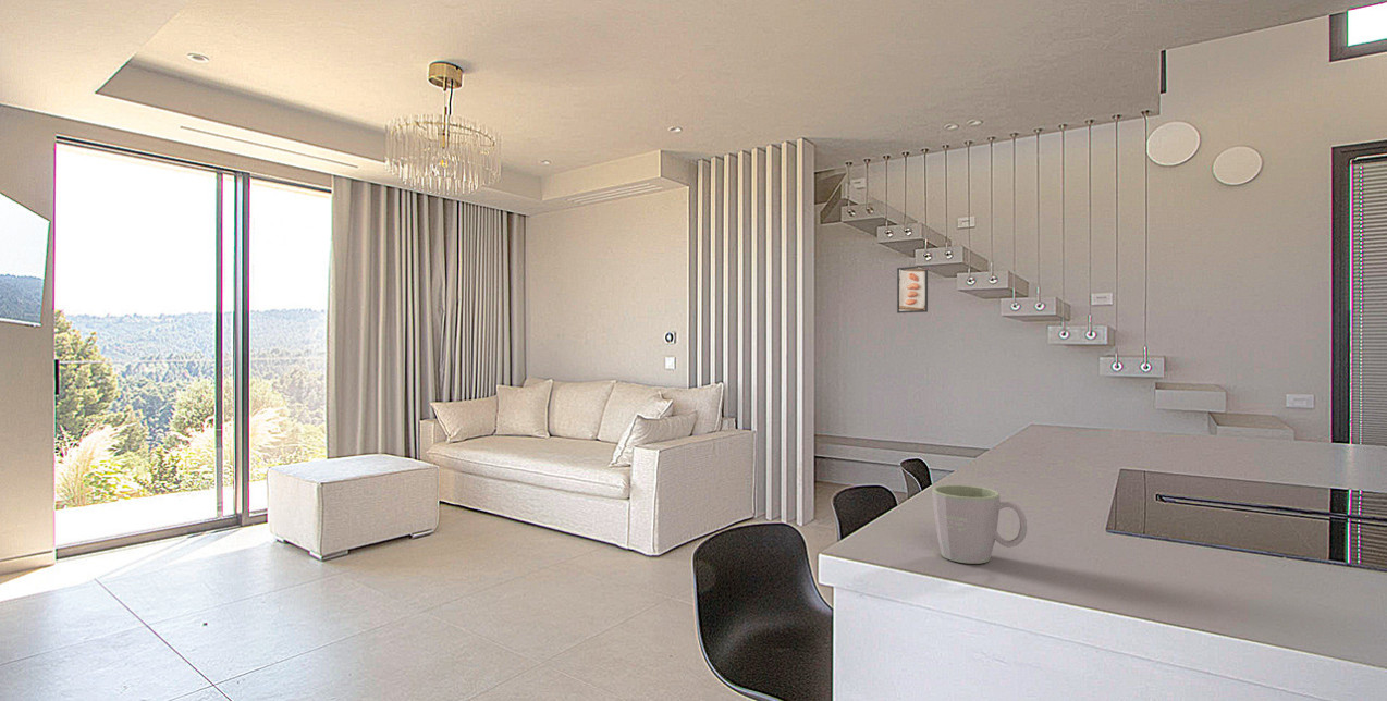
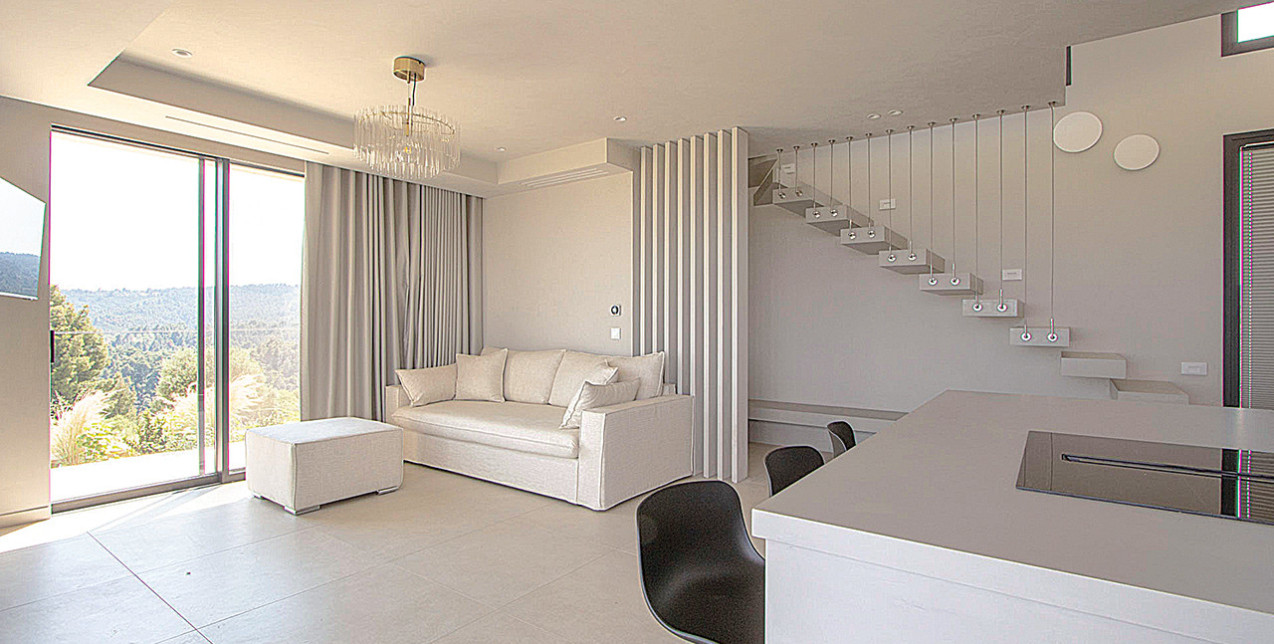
- mug [931,484,1028,565]
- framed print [896,266,929,315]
